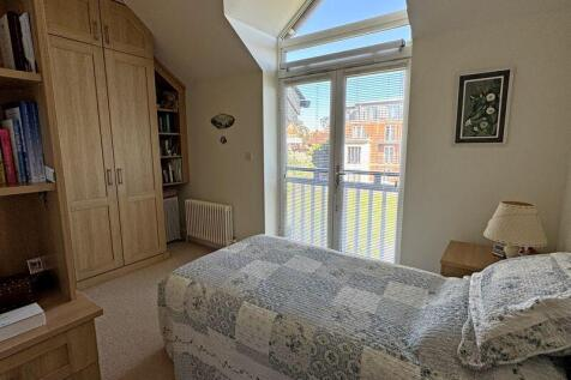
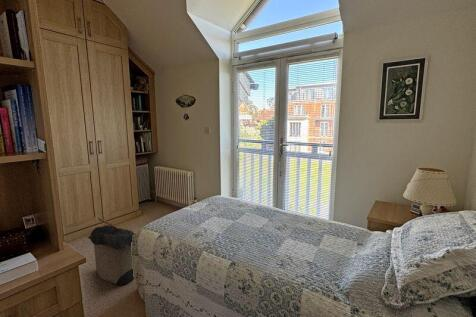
+ laundry hamper [86,217,136,286]
